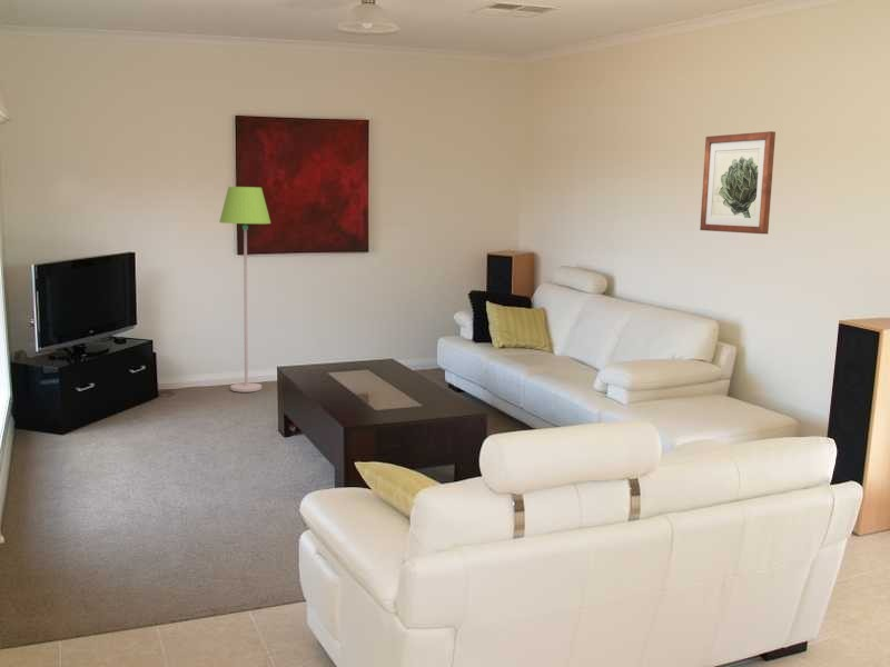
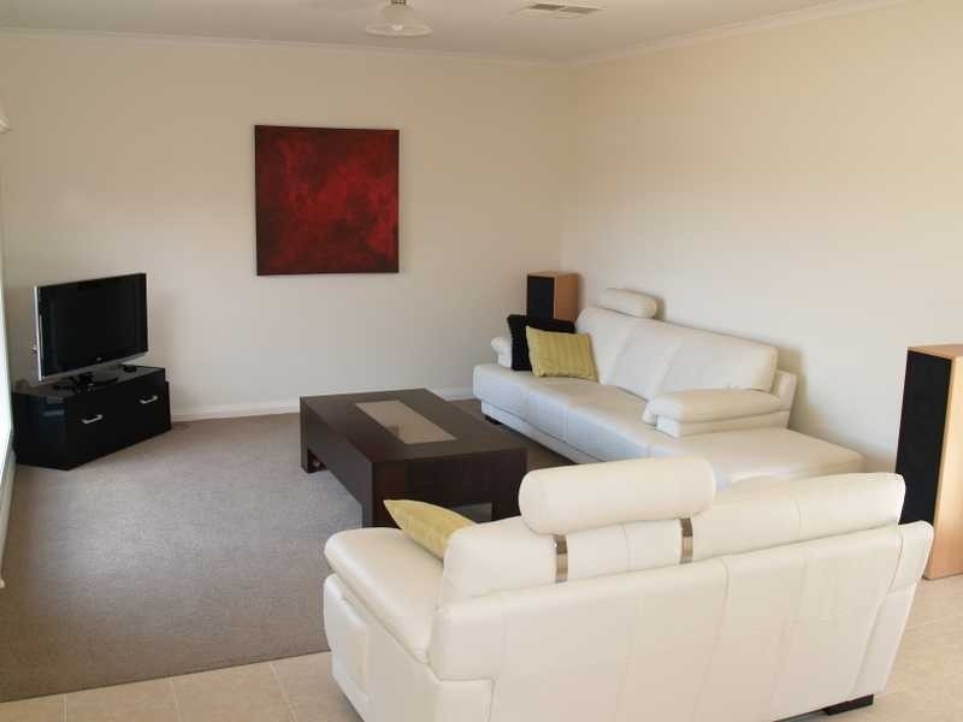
- floor lamp [218,186,271,394]
- wall art [699,130,777,236]
